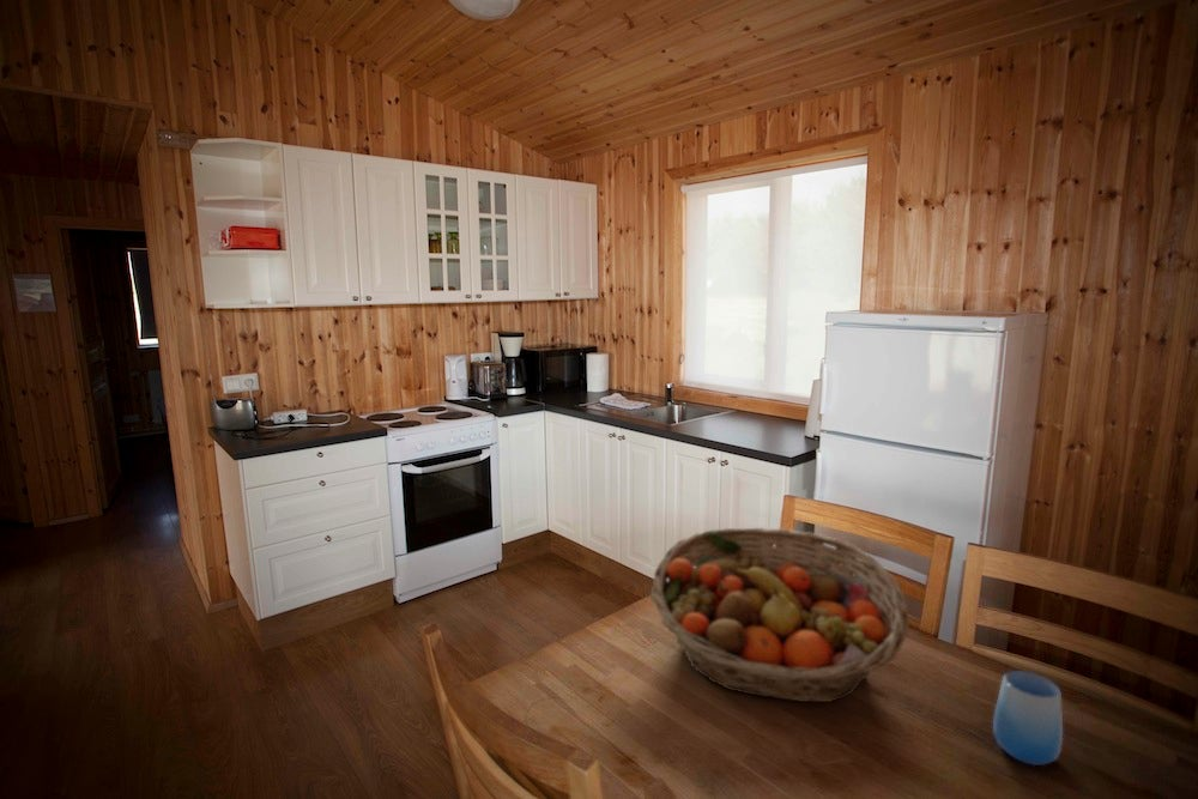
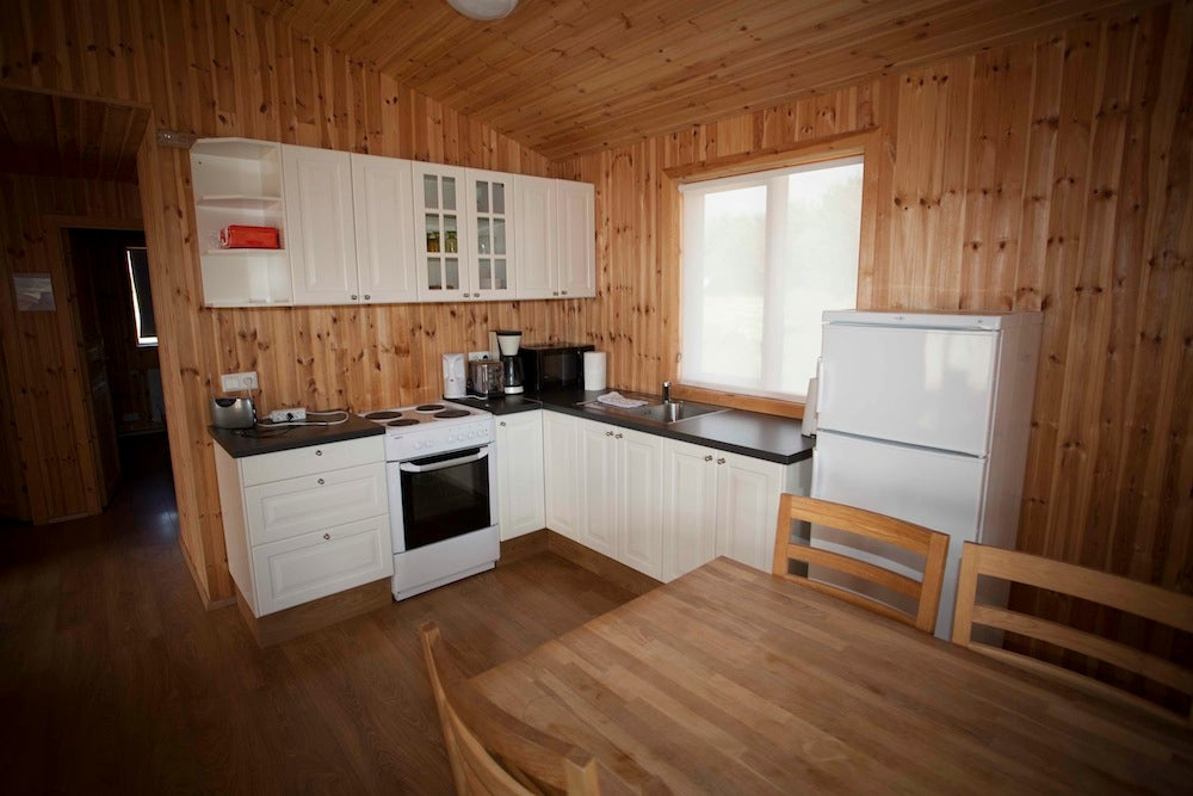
- cup [992,670,1064,767]
- fruit basket [649,527,910,703]
